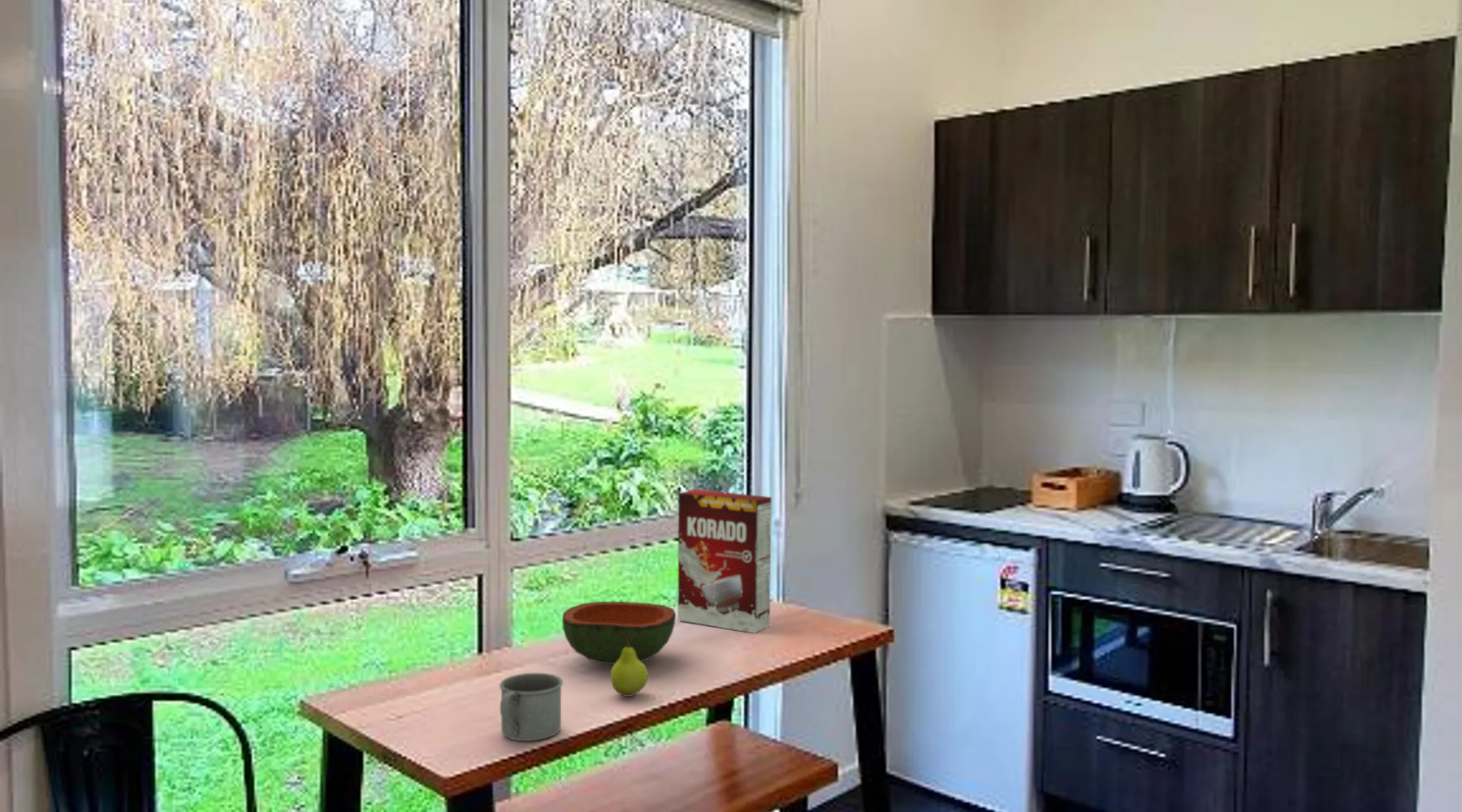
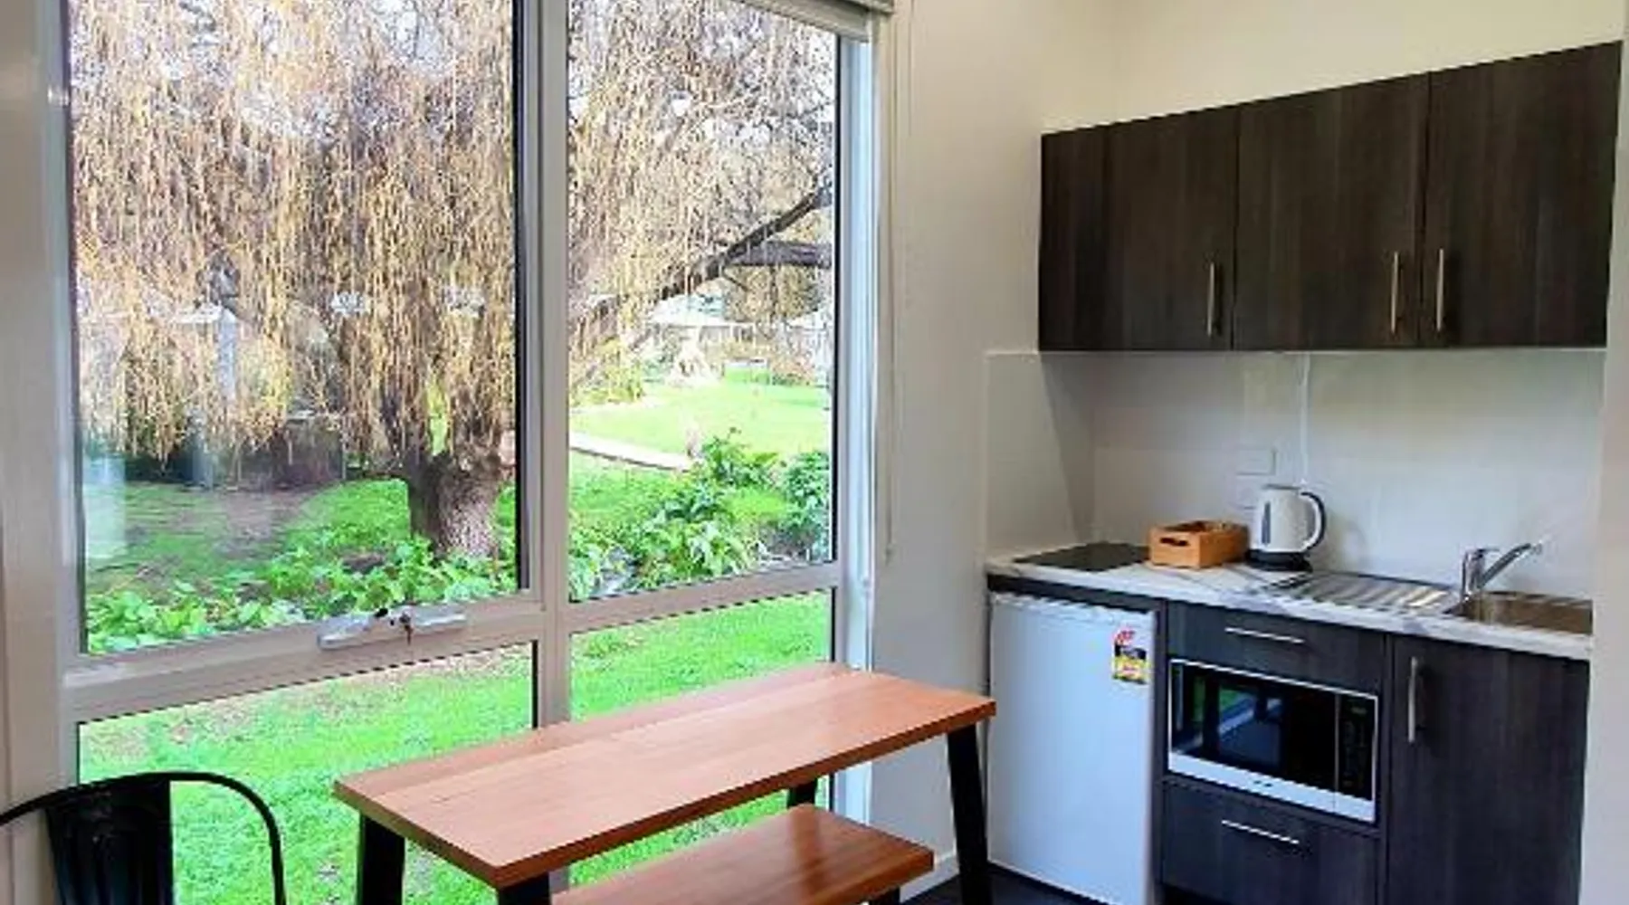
- fruit [610,631,649,698]
- cereal box [677,489,772,634]
- bowl [561,601,677,666]
- mug [499,672,564,741]
